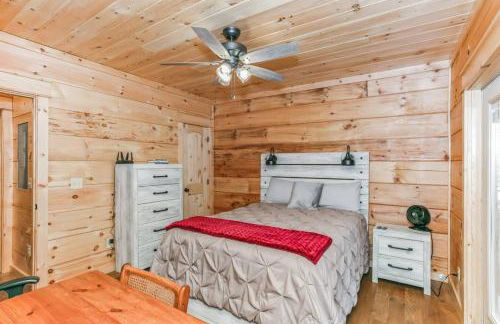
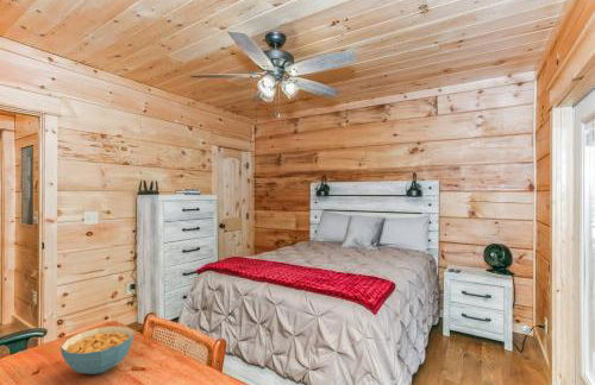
+ cereal bowl [60,324,136,375]
